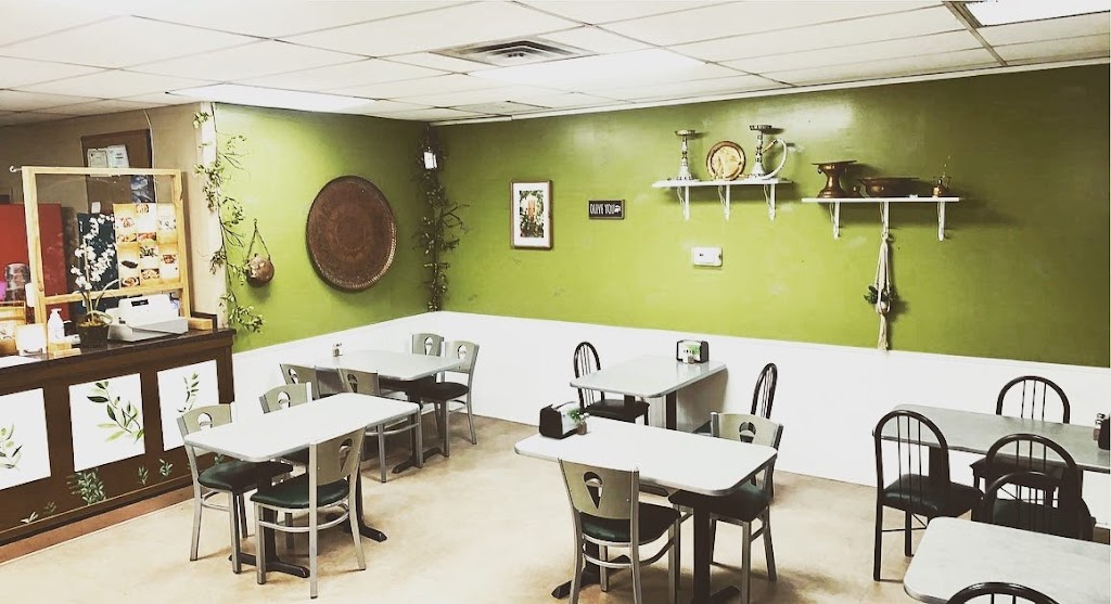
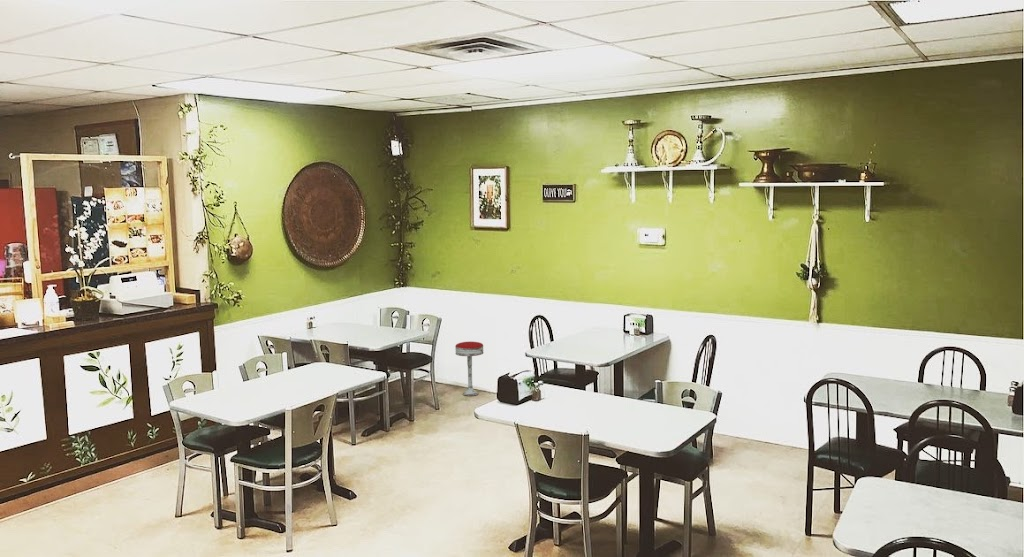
+ bar stool [454,341,485,397]
